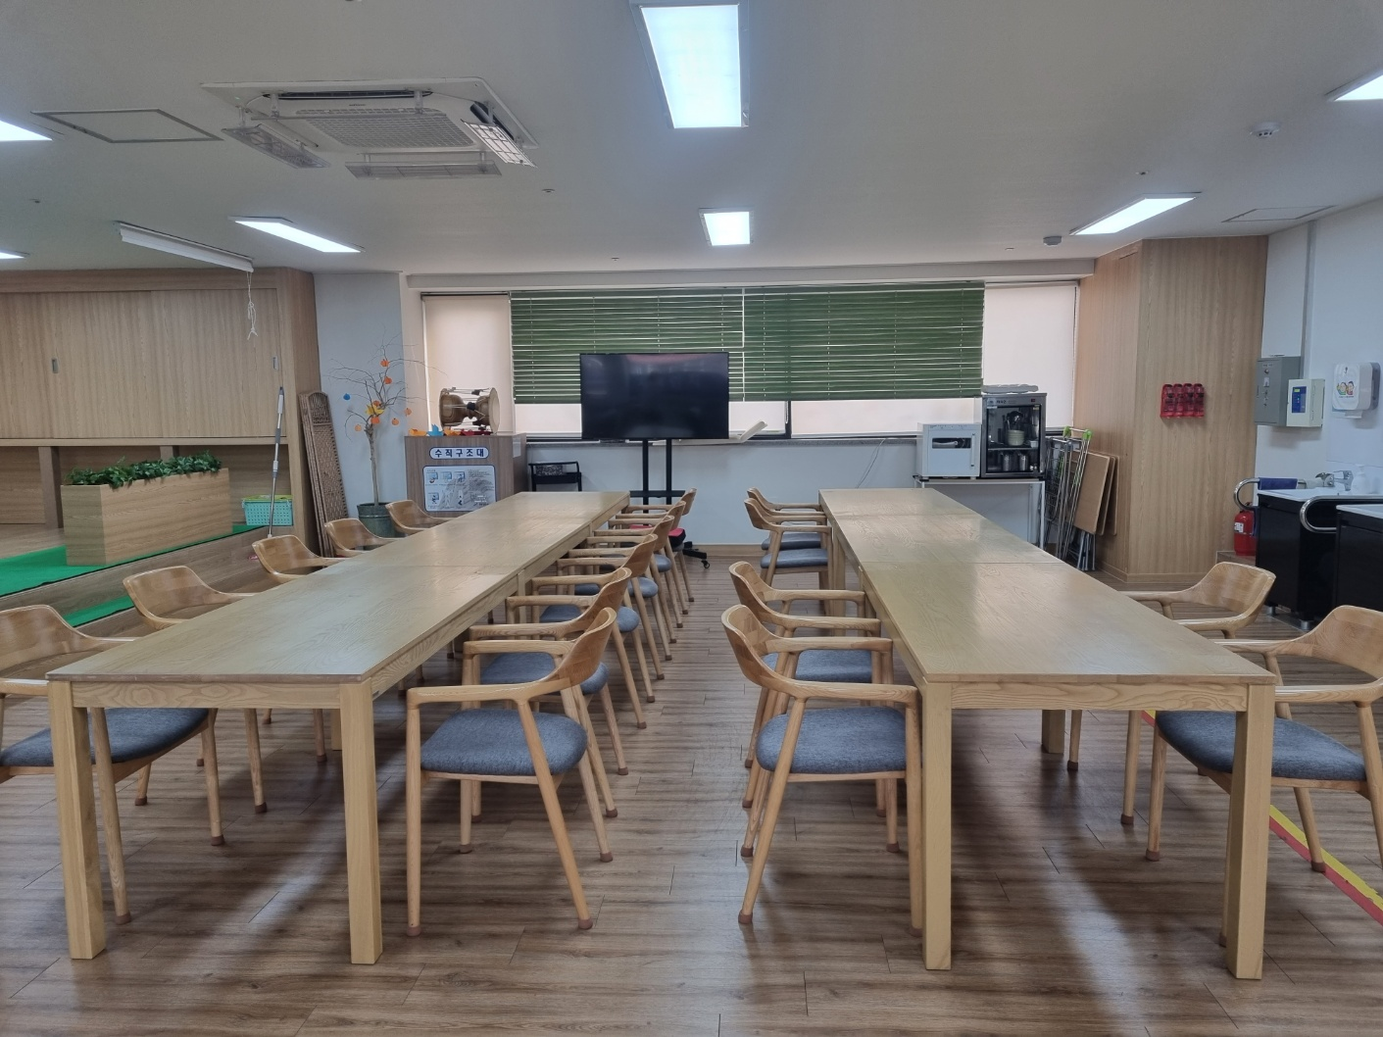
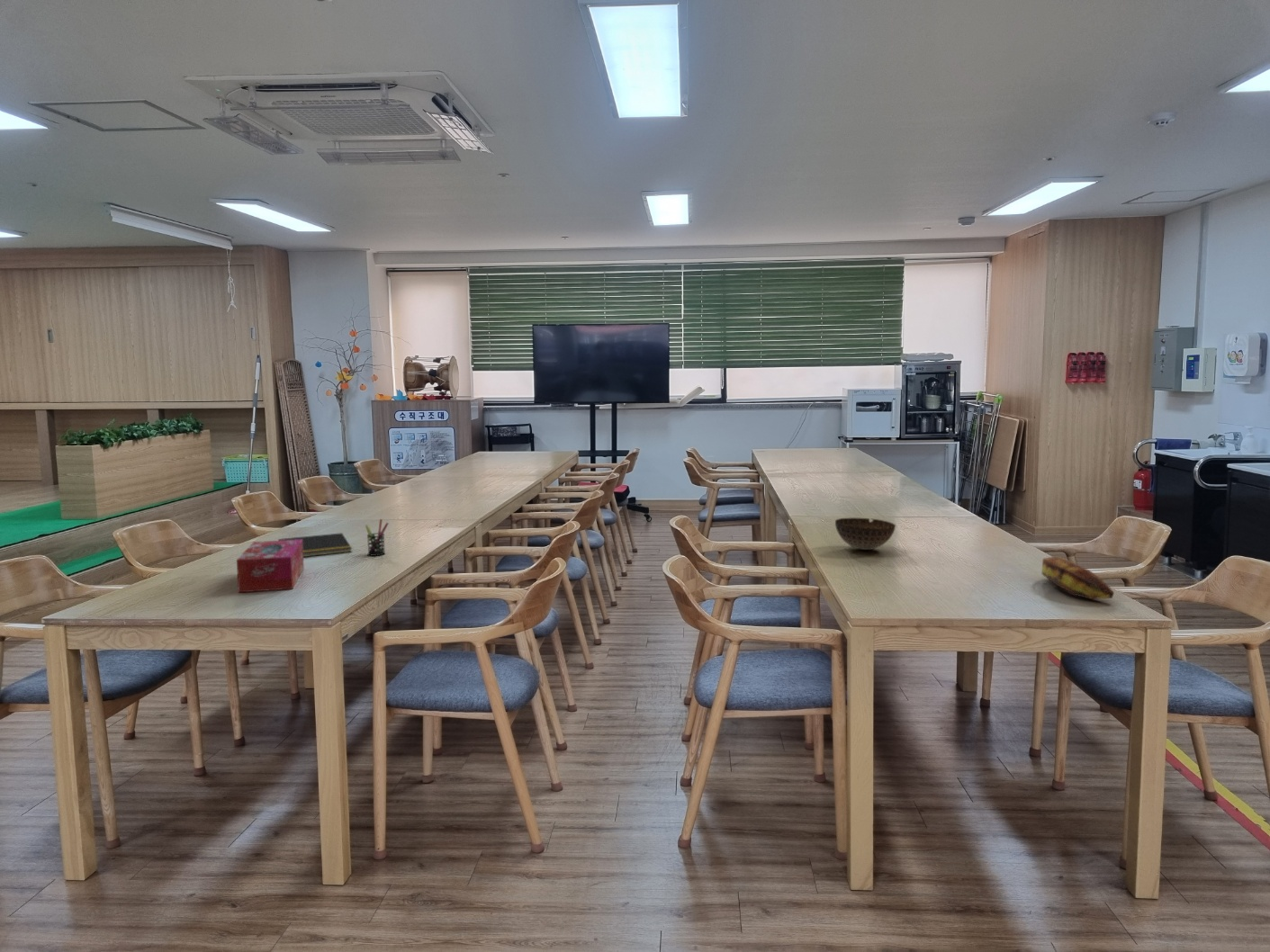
+ notepad [277,532,353,558]
+ bowl [834,516,896,551]
+ pen holder [365,518,390,557]
+ banana [1041,555,1115,600]
+ tissue box [236,540,305,593]
